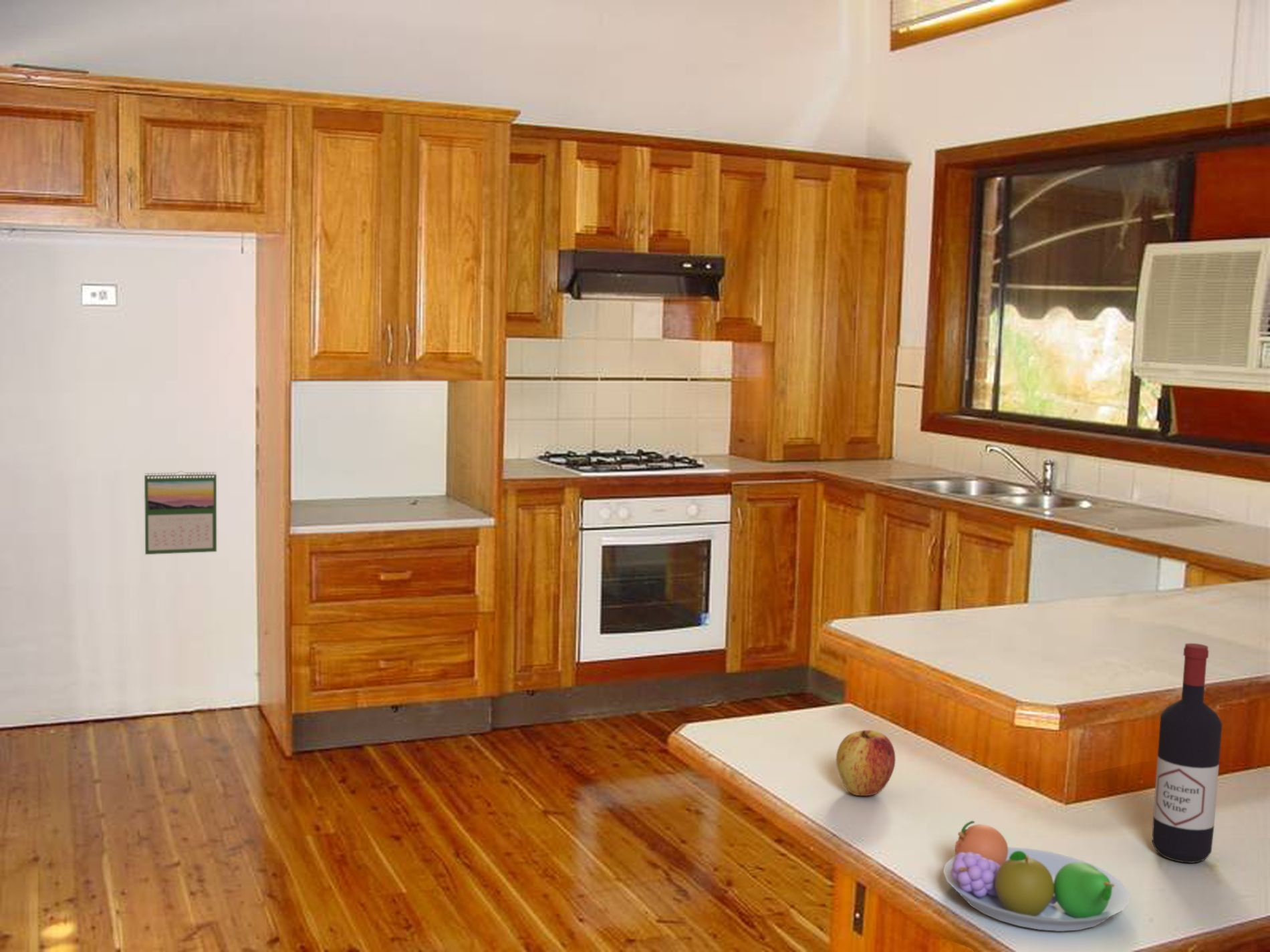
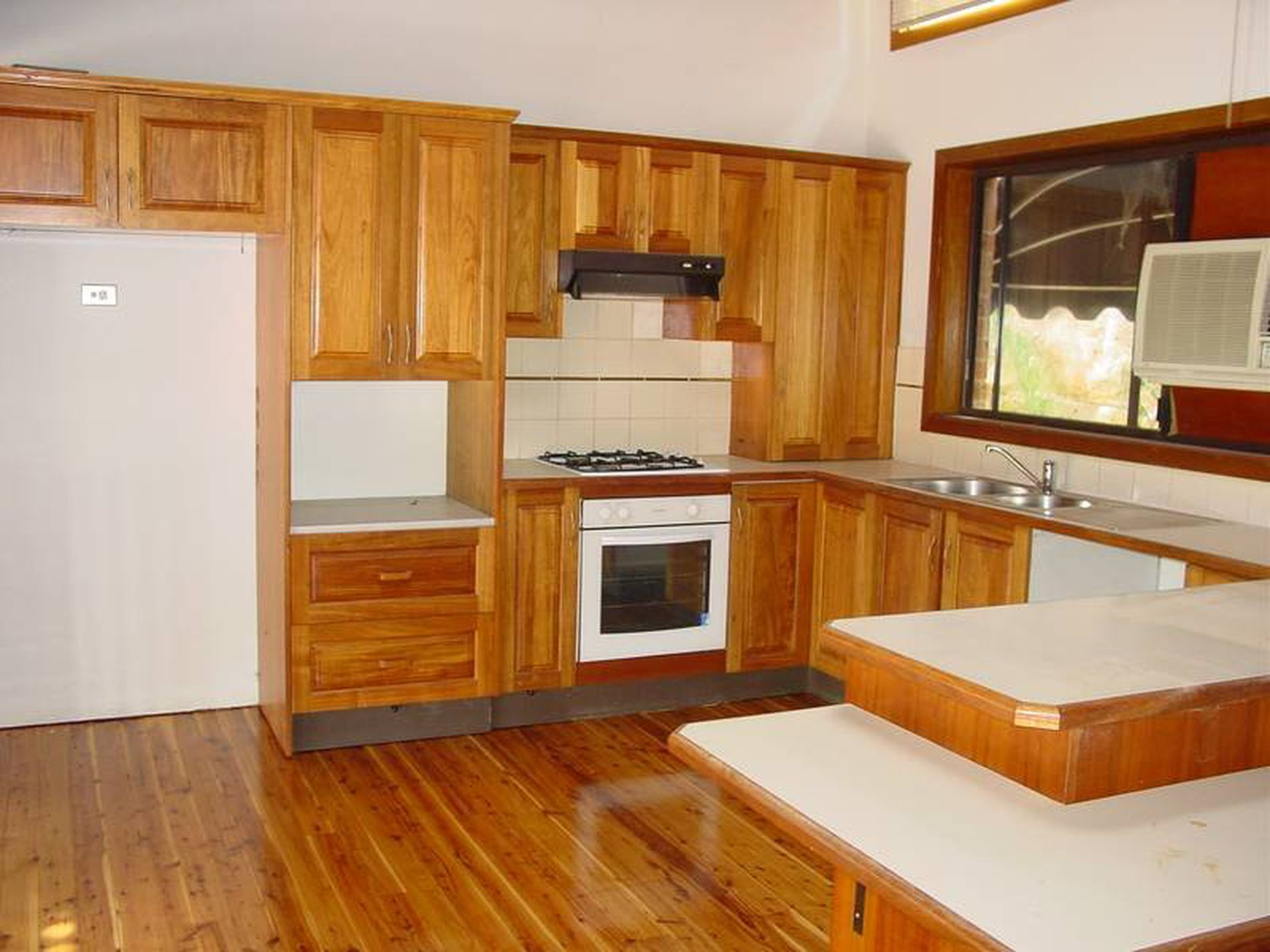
- apple [836,730,896,796]
- wine bottle [1152,643,1223,864]
- calendar [144,470,217,555]
- fruit bowl [942,820,1130,932]
